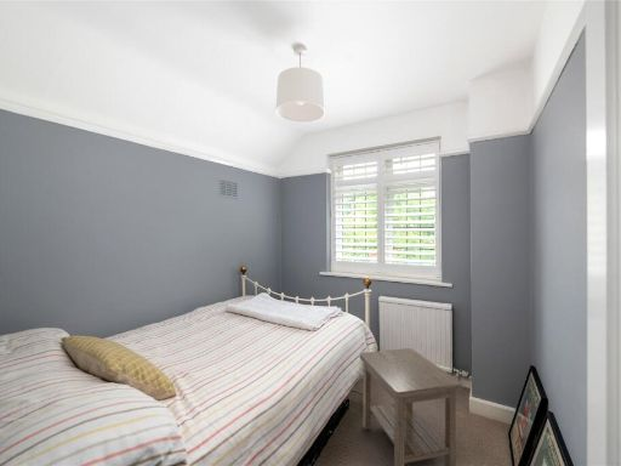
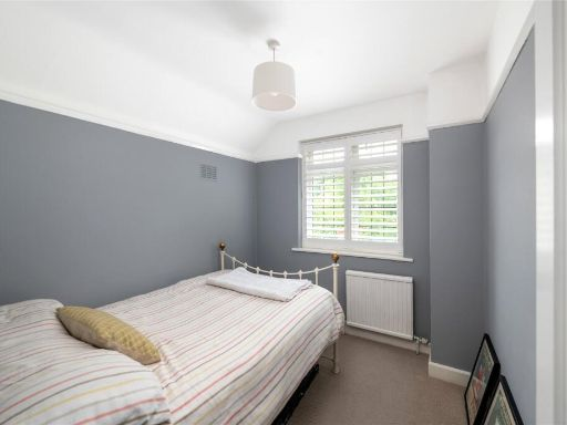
- side table [359,347,462,466]
